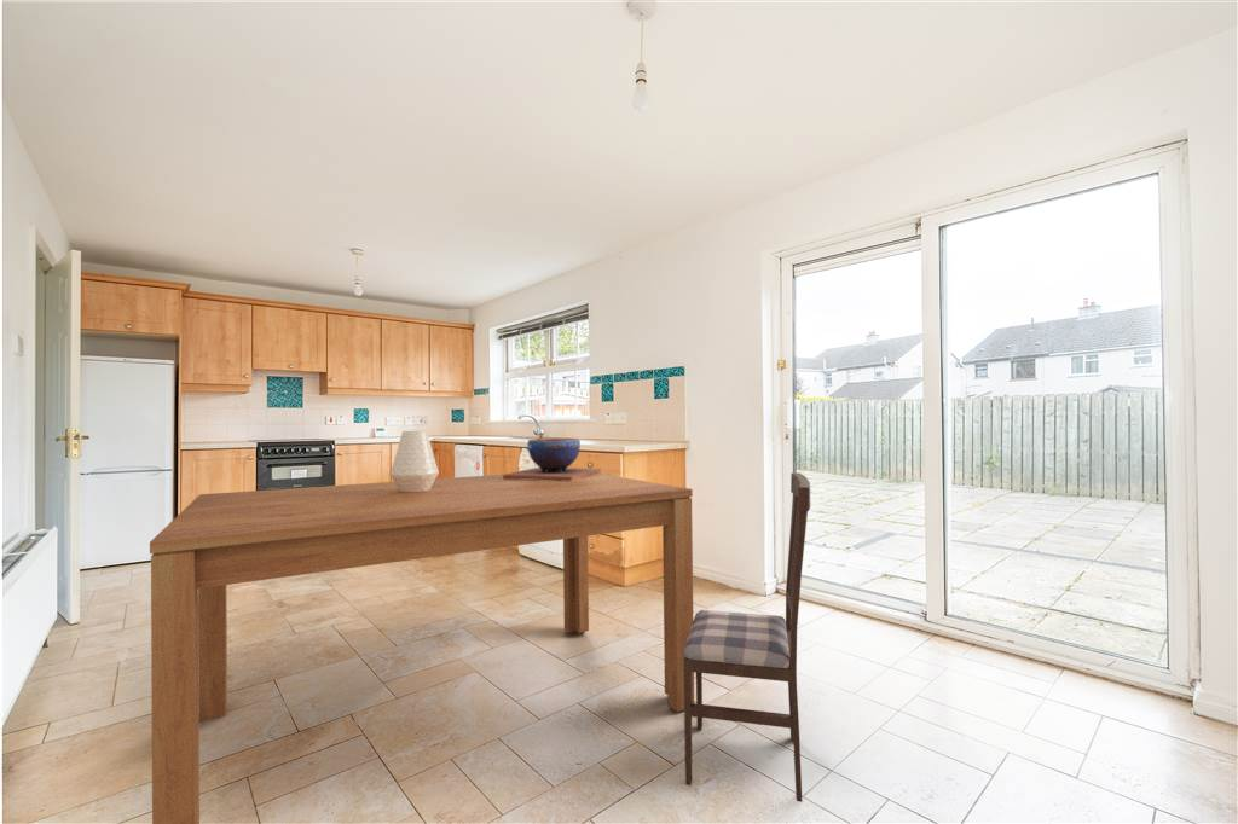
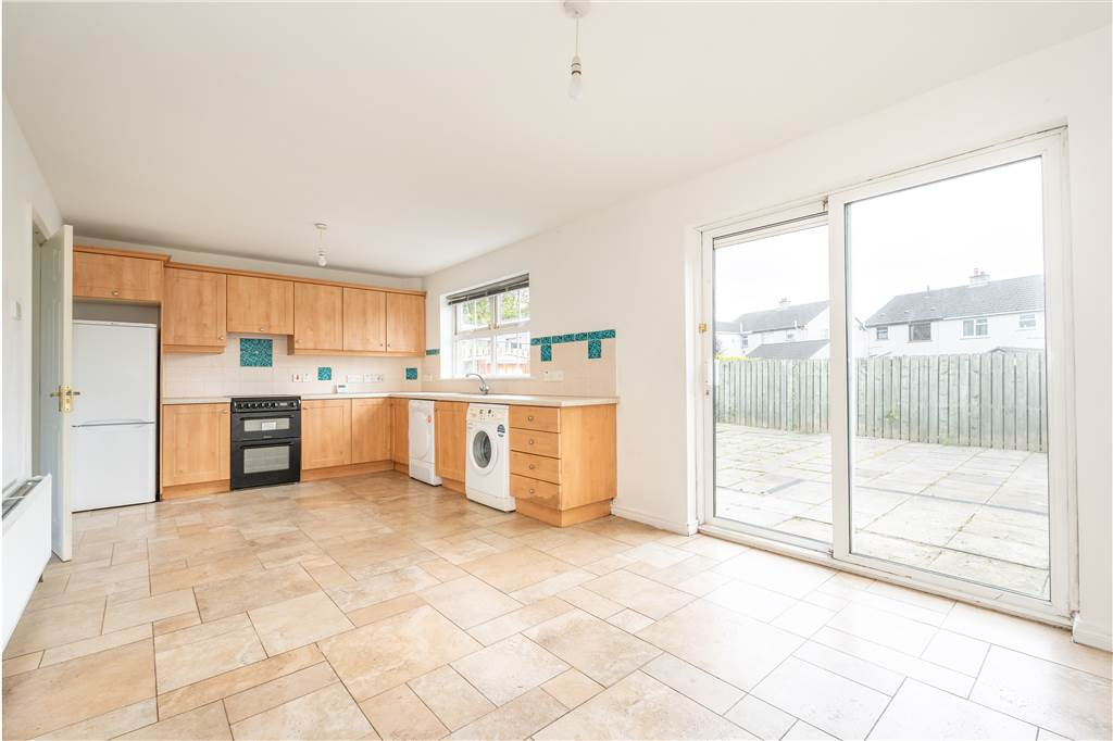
- decorative bowl [502,437,602,481]
- dining table [149,472,695,824]
- vase [389,430,440,493]
- dining chair [683,471,811,803]
